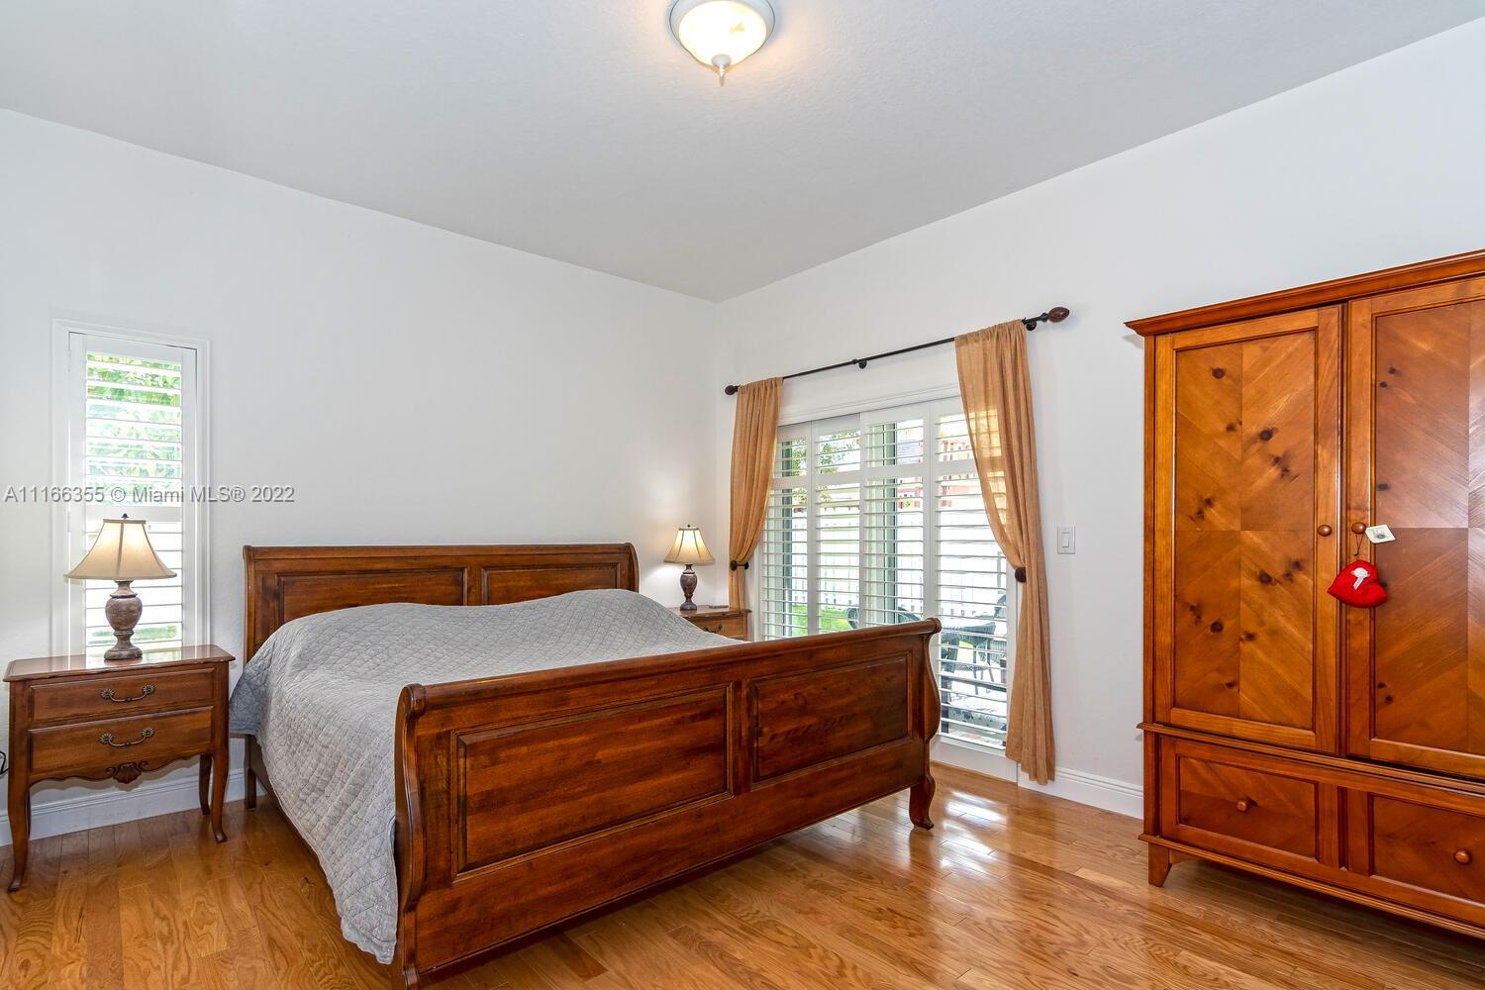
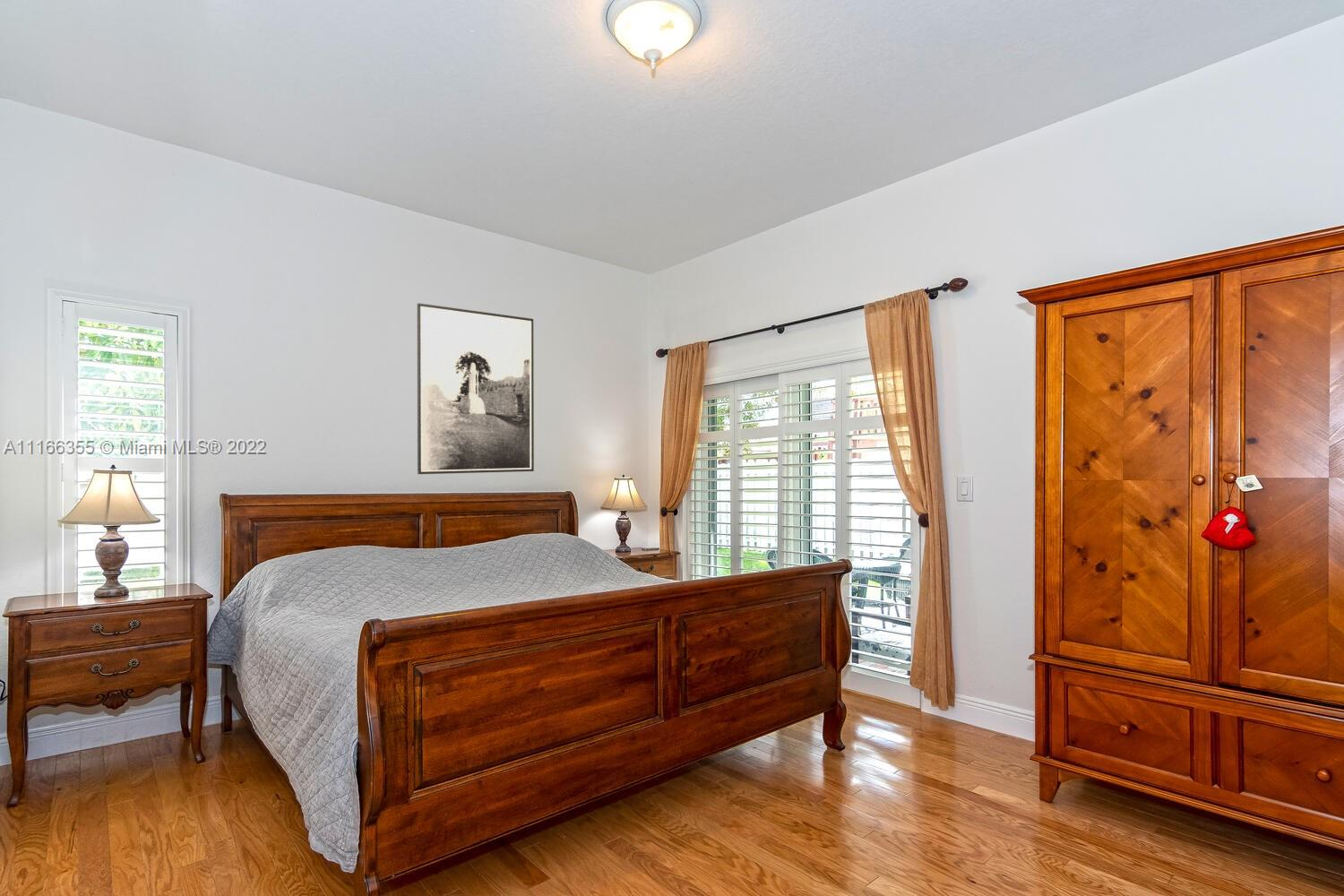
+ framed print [417,303,535,475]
